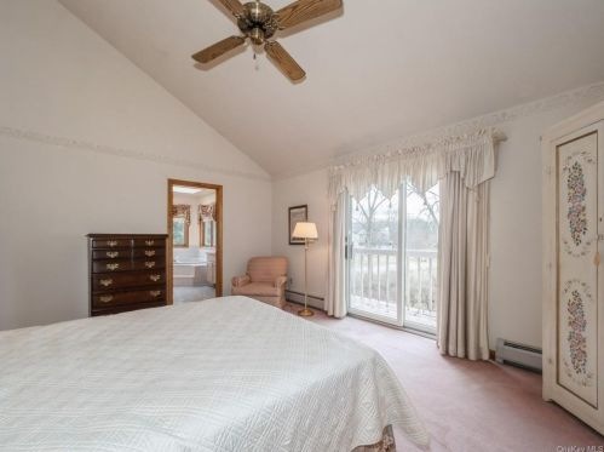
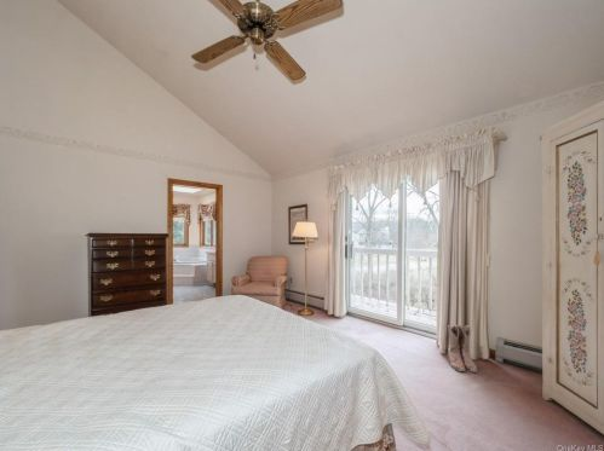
+ boots [447,324,478,374]
